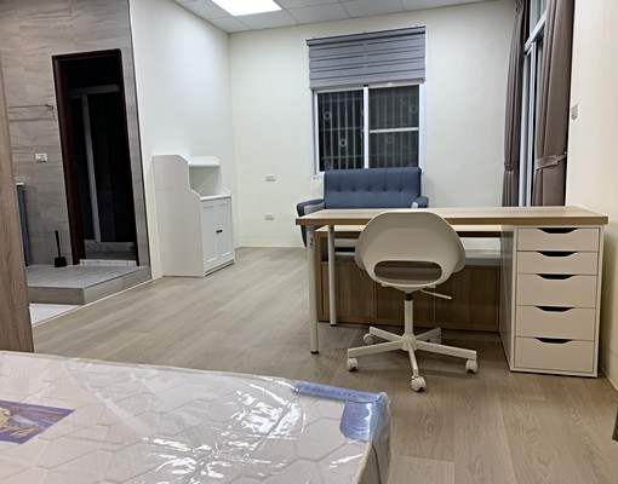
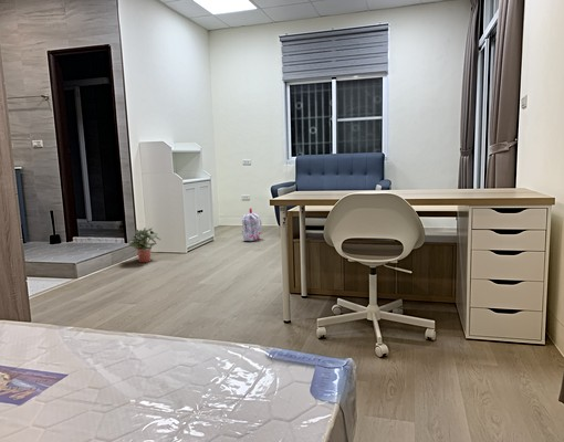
+ potted plant [127,227,161,263]
+ backpack [241,207,263,242]
